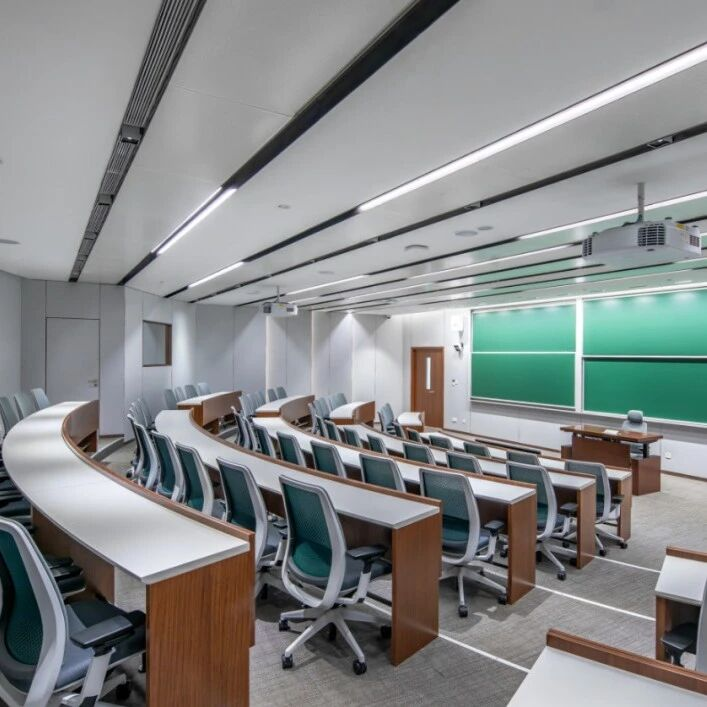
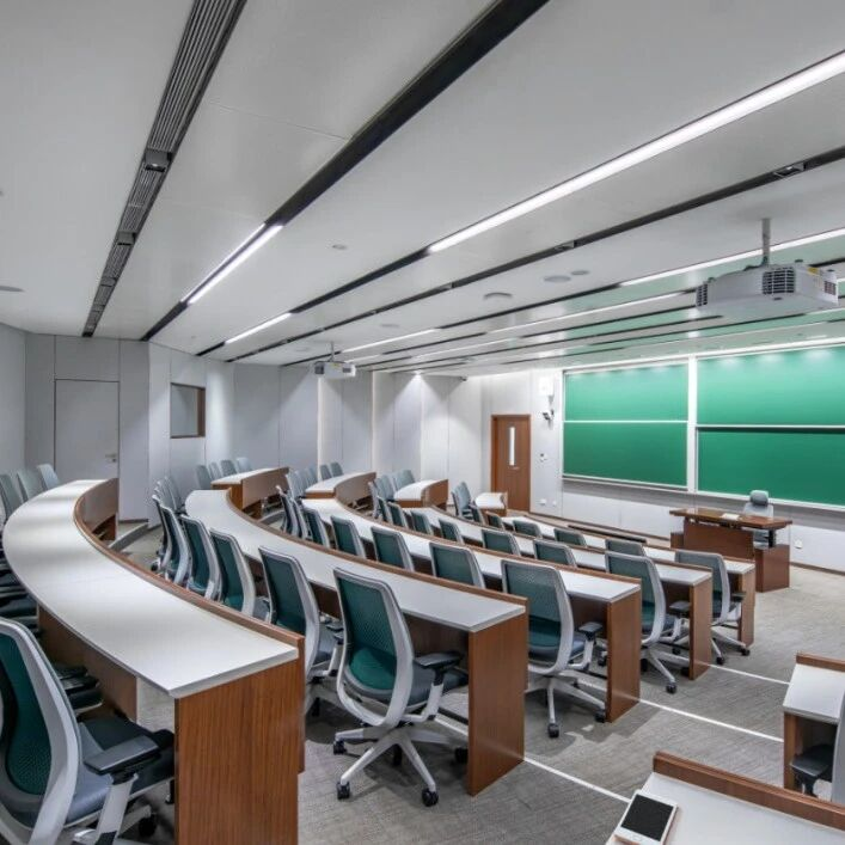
+ cell phone [613,788,679,845]
